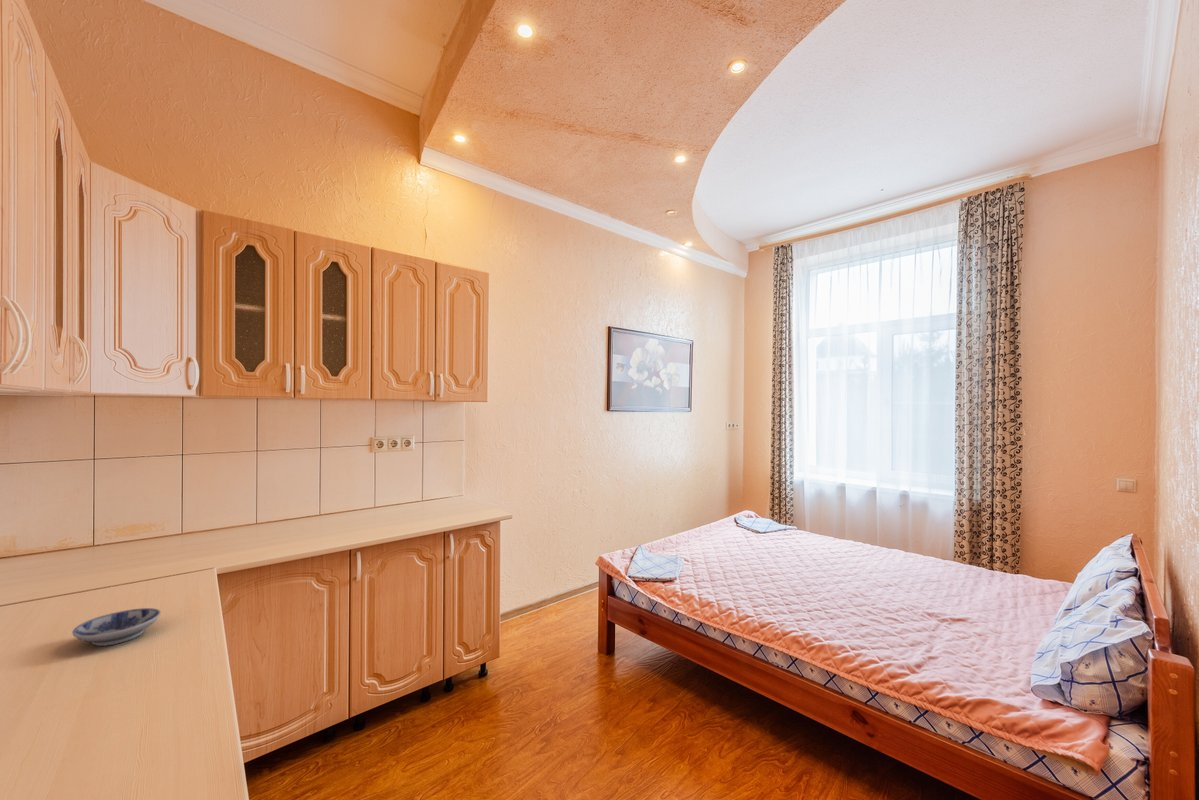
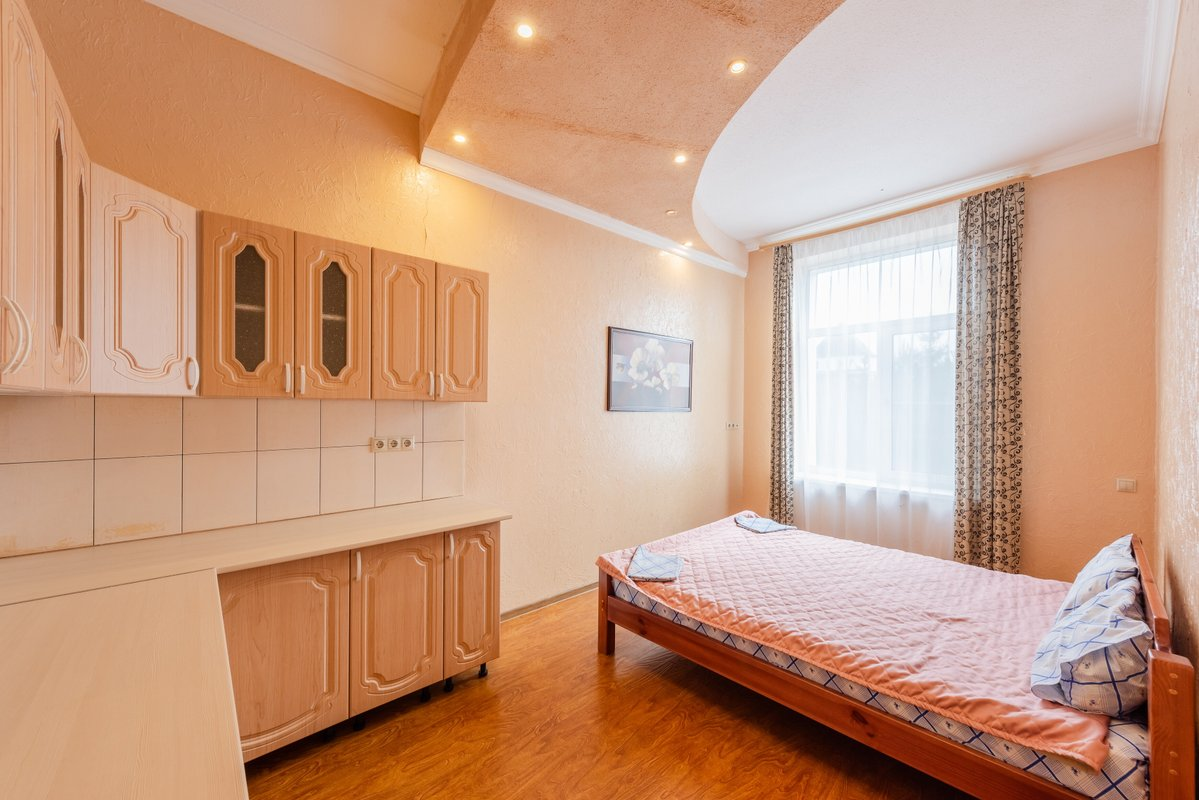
- bowl [71,607,162,647]
